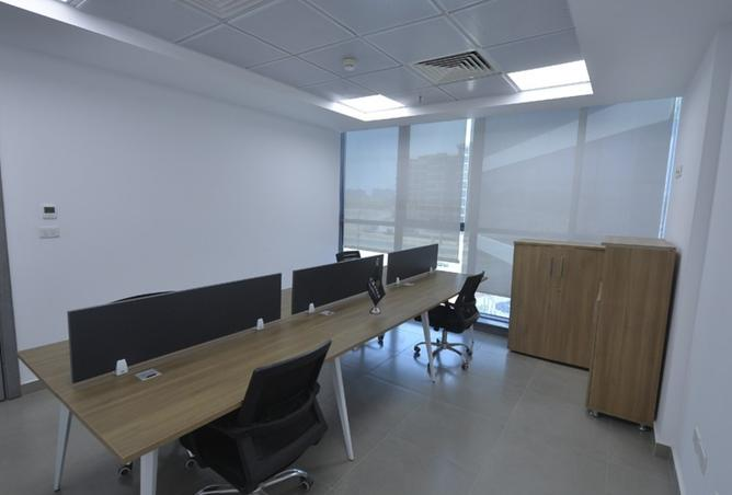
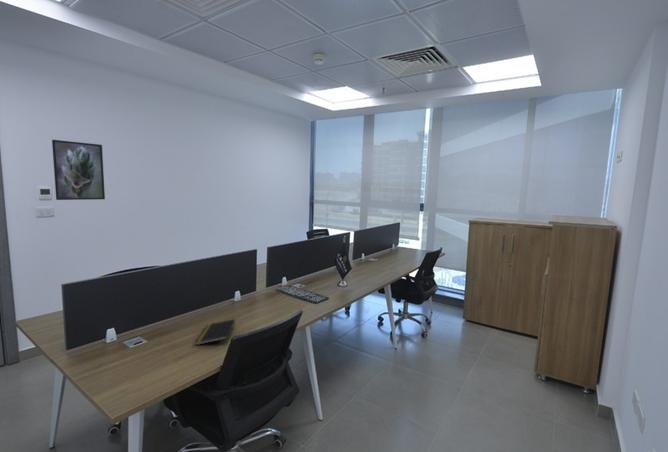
+ keyboard [274,285,330,304]
+ notepad [194,318,236,346]
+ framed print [51,139,106,201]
